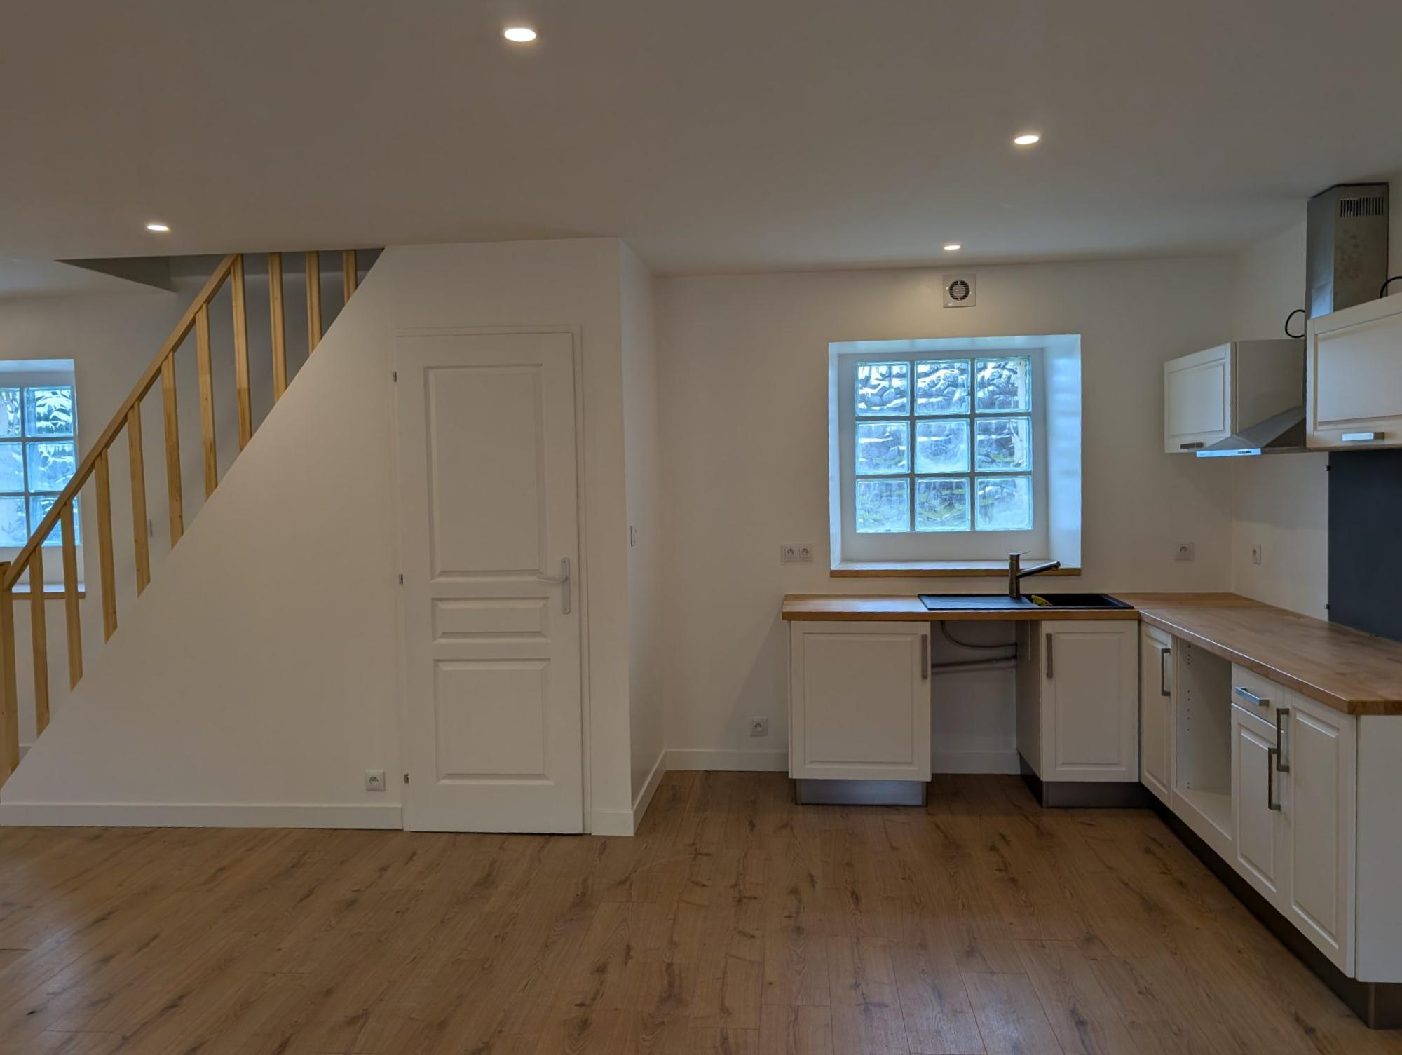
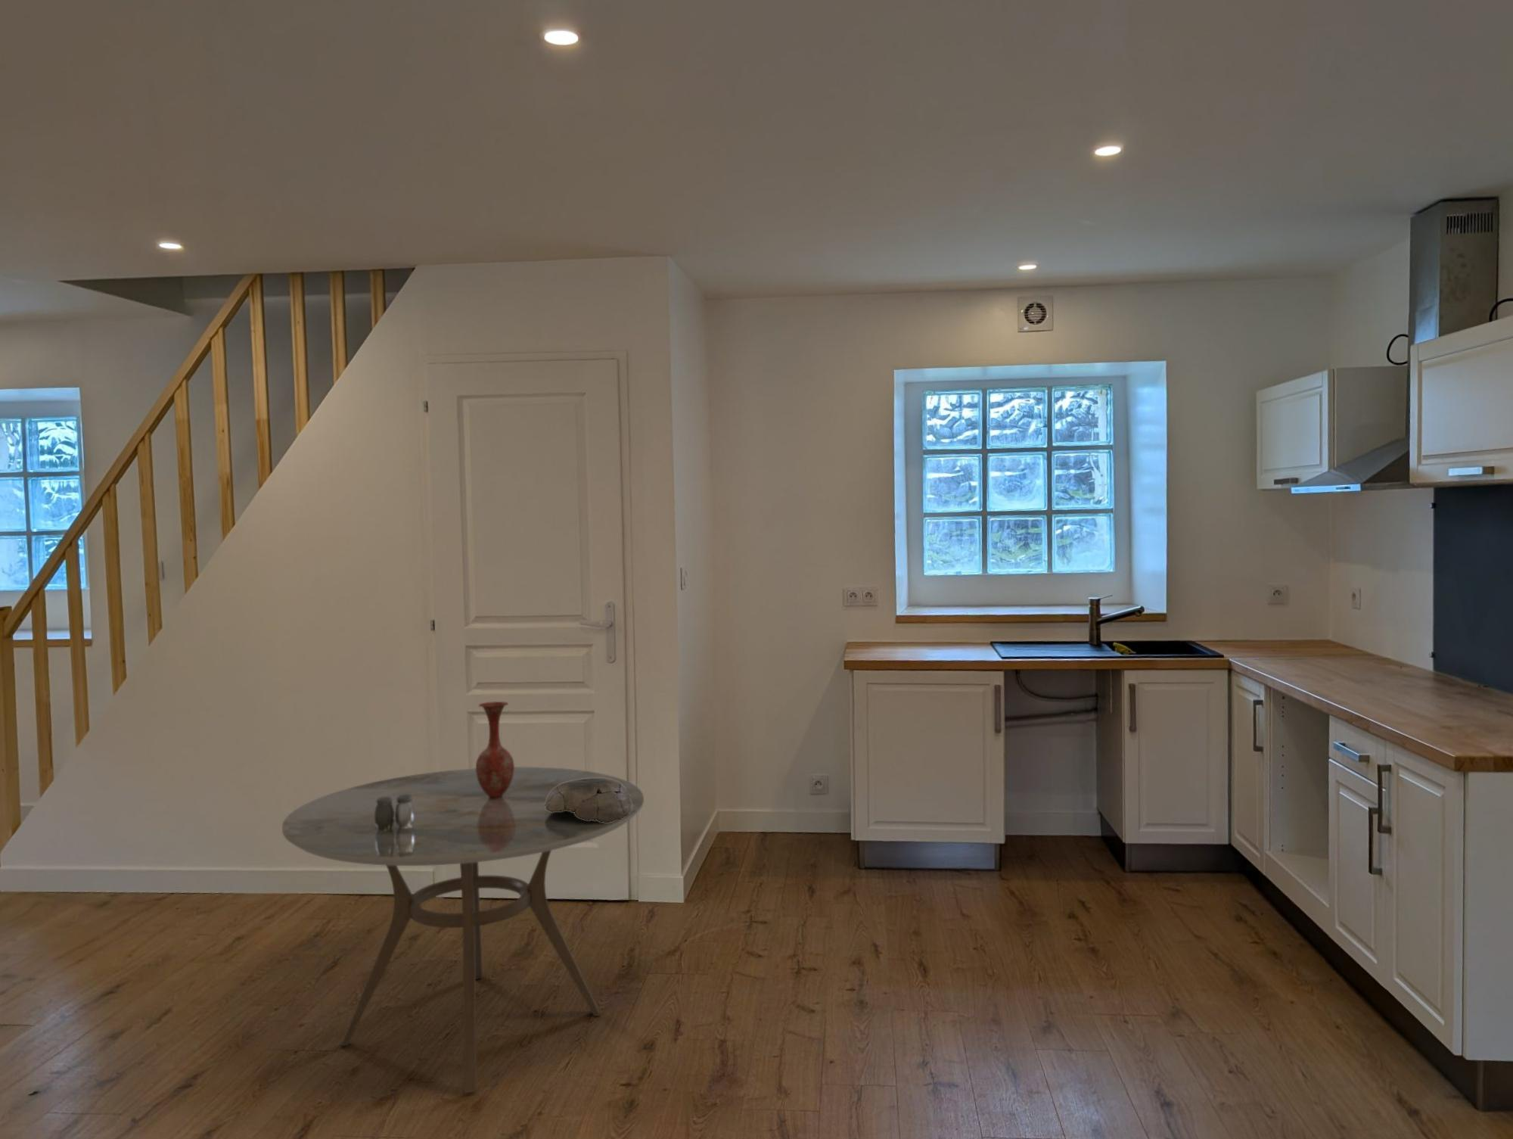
+ dining table [281,766,645,1094]
+ salt and pepper shaker [374,794,414,832]
+ vase [475,701,515,799]
+ bowl [544,778,632,823]
